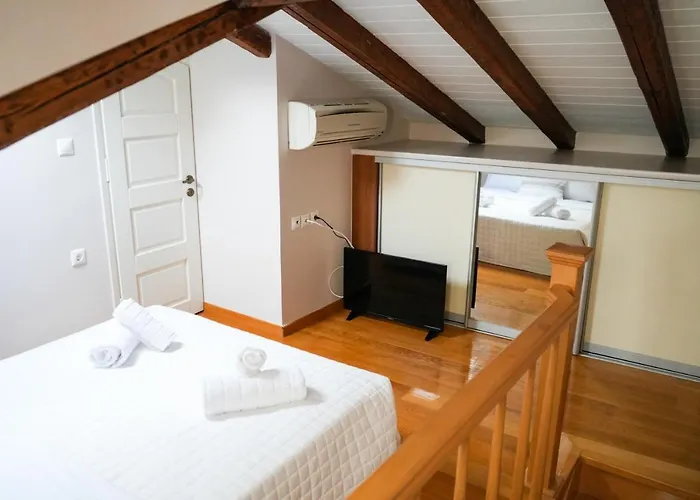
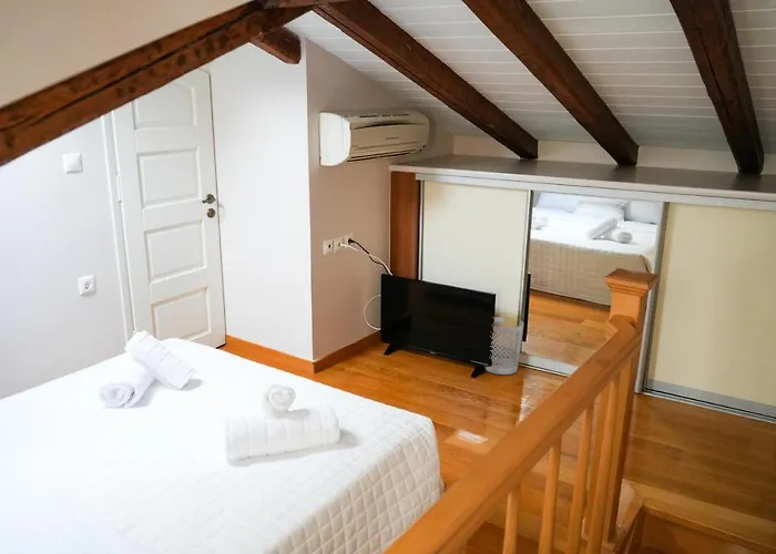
+ wastebasket [484,316,524,376]
